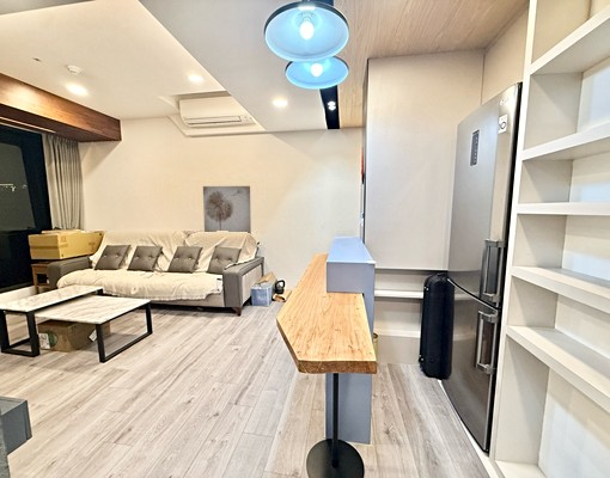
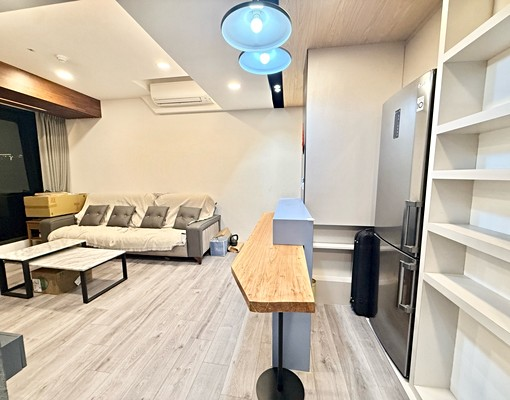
- wall art [202,185,252,235]
